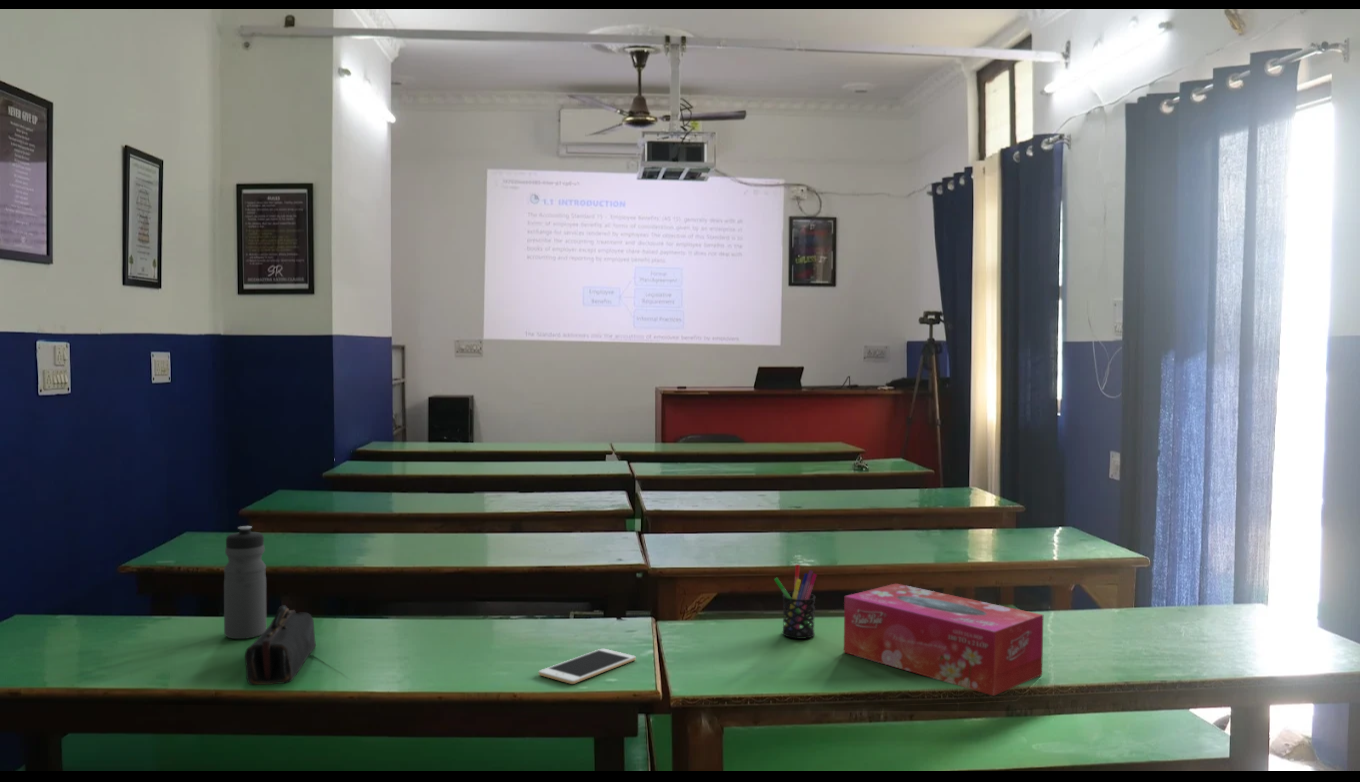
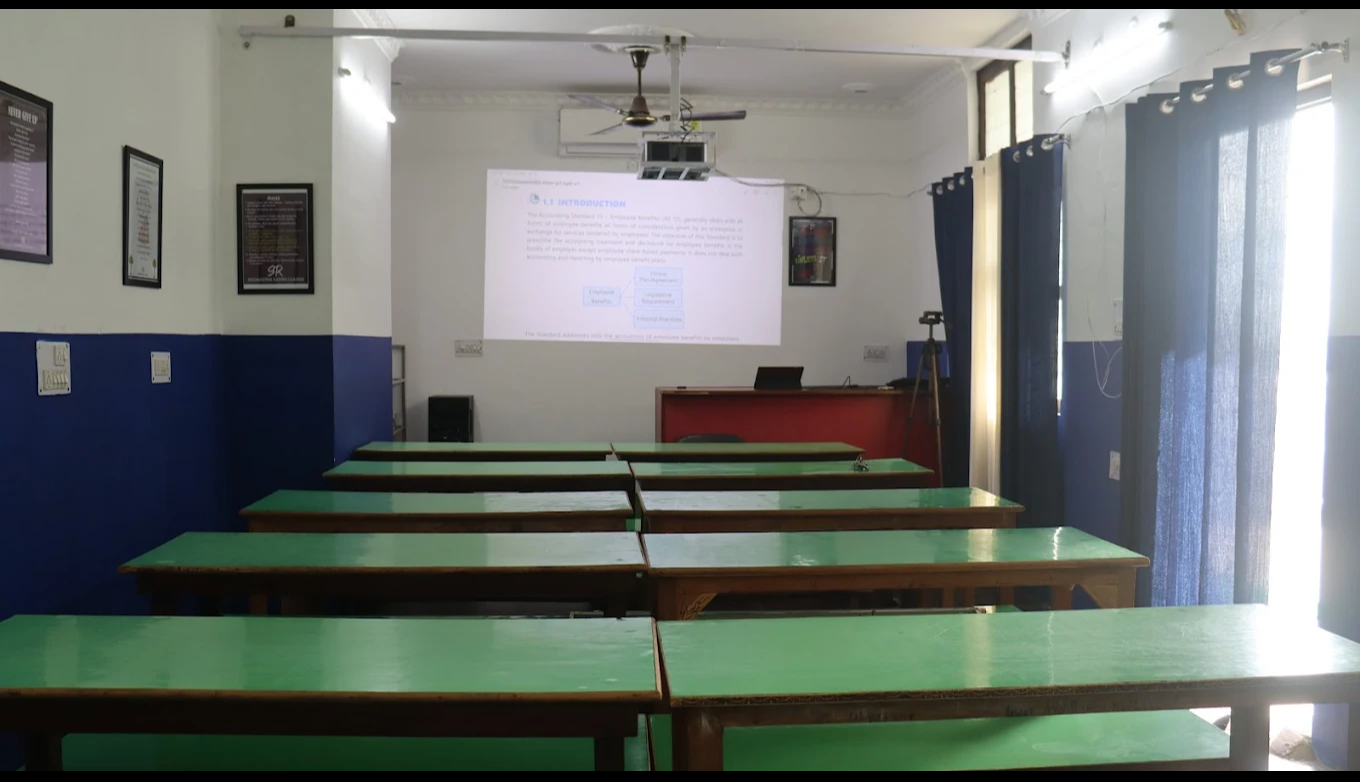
- pen holder [773,564,818,640]
- cell phone [538,648,637,685]
- pencil case [244,604,317,686]
- water bottle [223,525,267,640]
- tissue box [843,582,1044,697]
